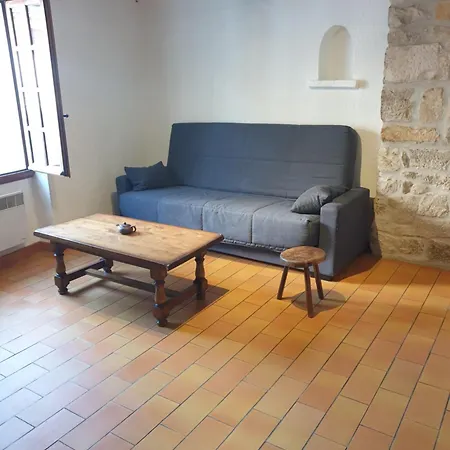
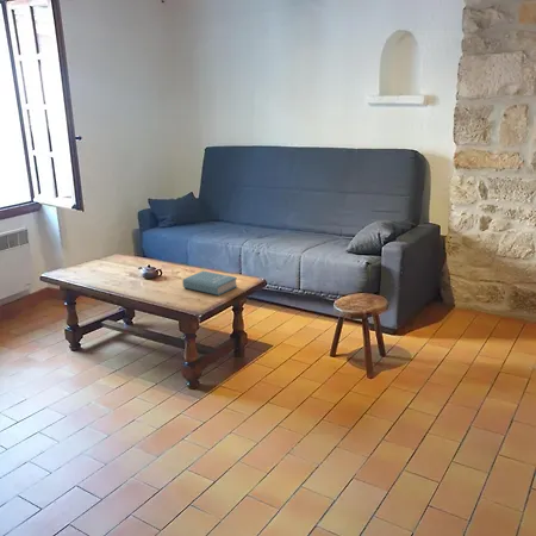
+ book [181,269,238,297]
